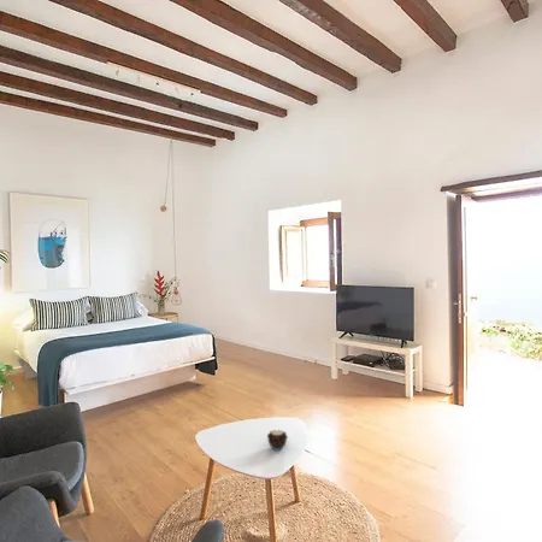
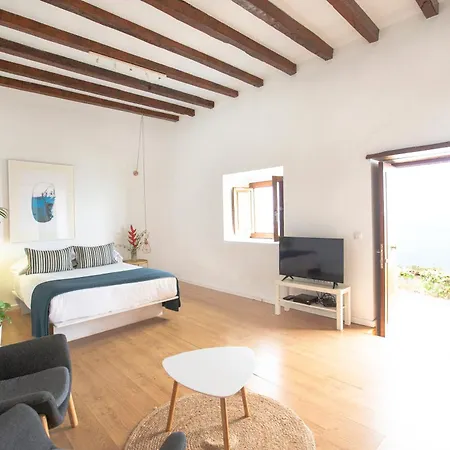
- candle [266,429,289,452]
